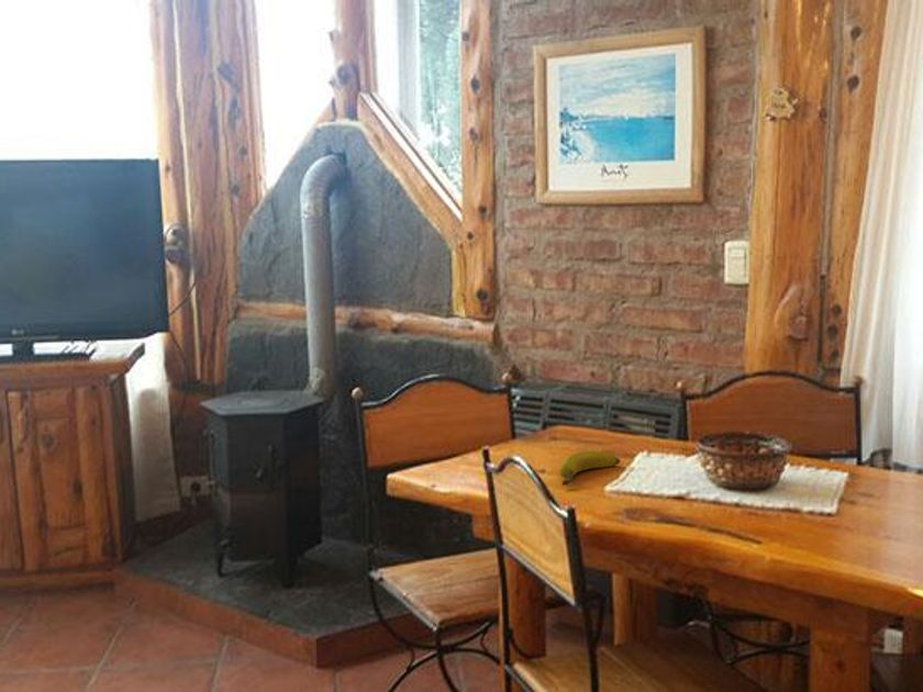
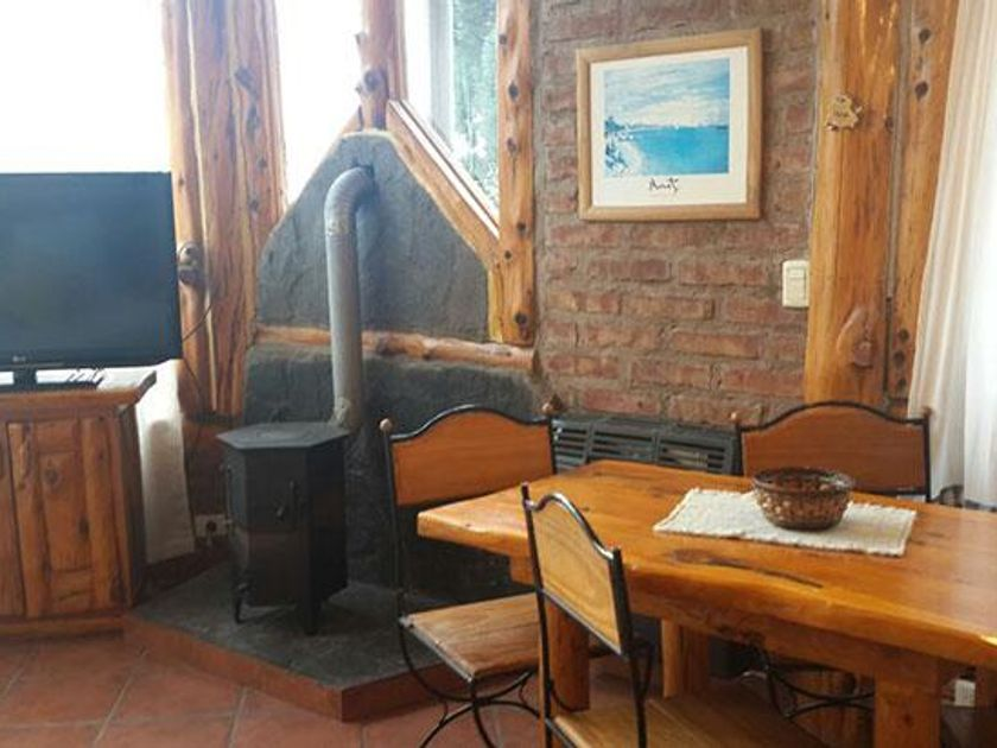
- banana [558,450,621,487]
